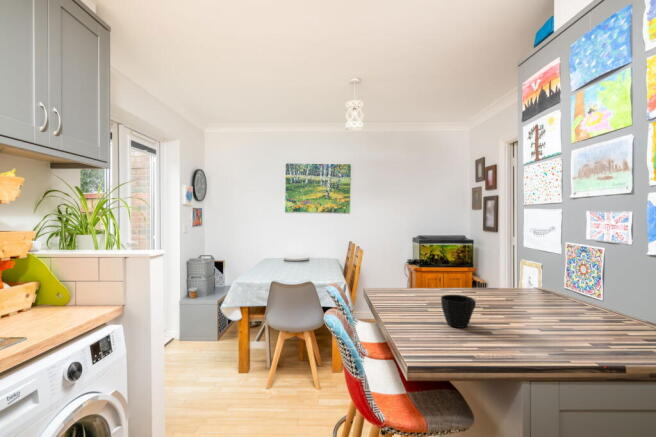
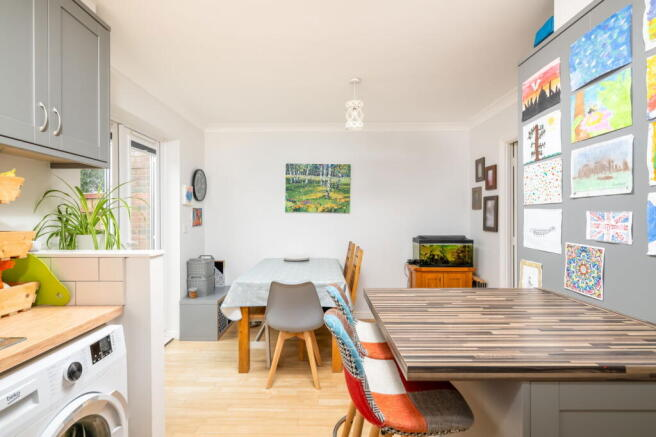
- cup [440,294,477,329]
